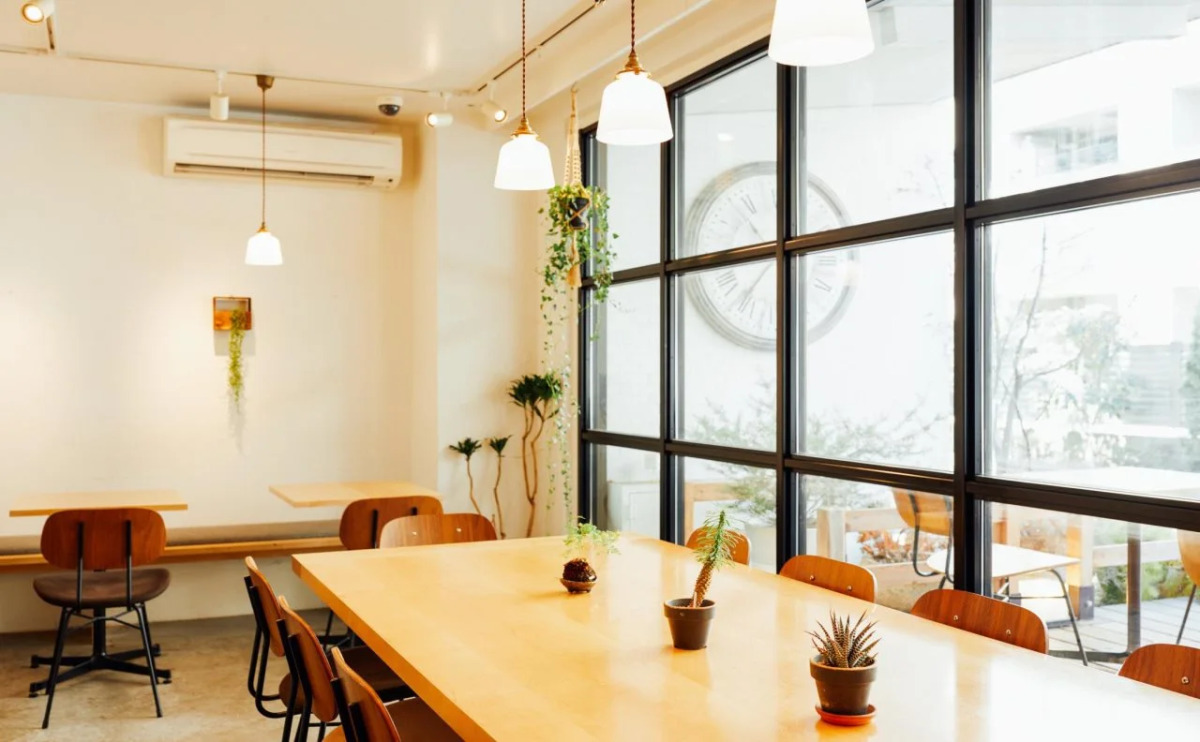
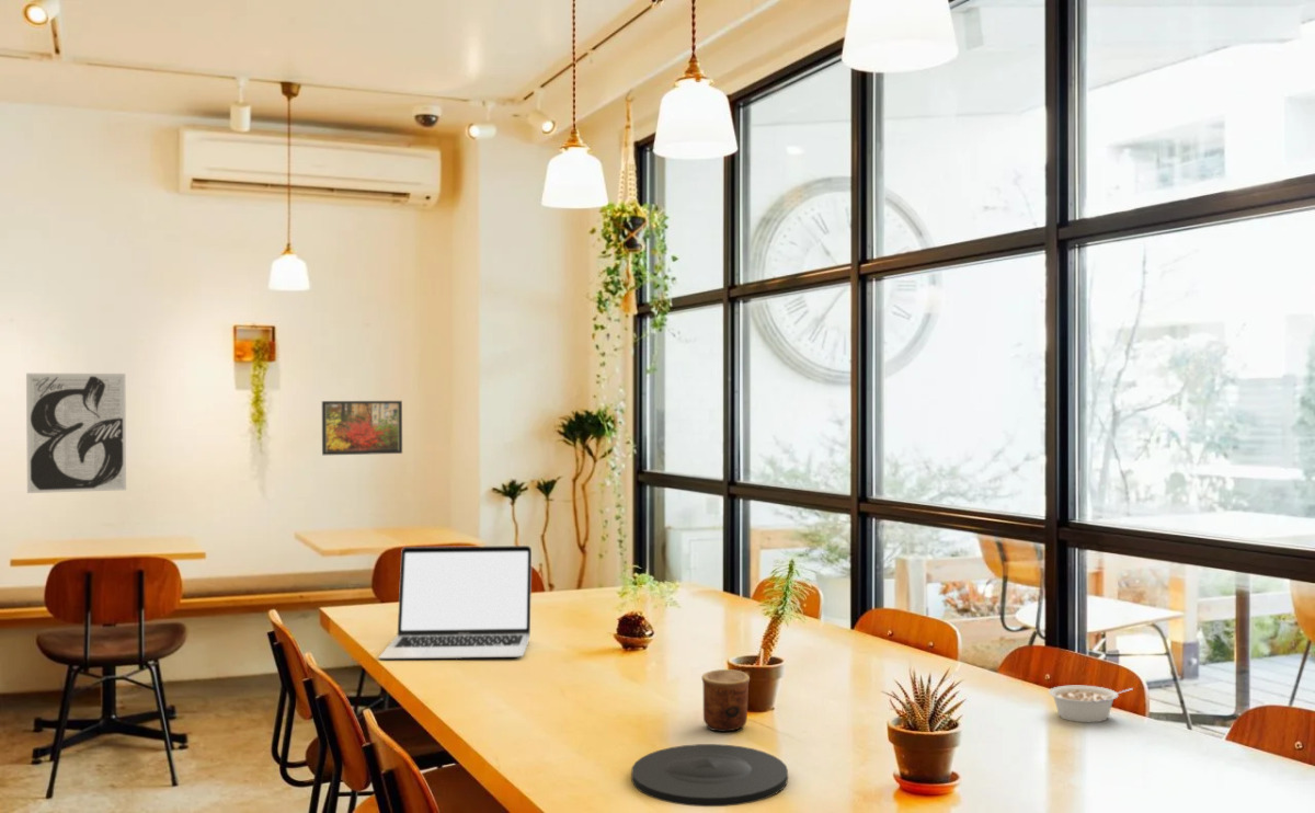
+ cup [700,668,751,732]
+ wall art [25,373,127,494]
+ legume [1048,685,1134,723]
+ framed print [321,400,403,456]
+ plate [630,743,789,808]
+ laptop [378,545,533,660]
